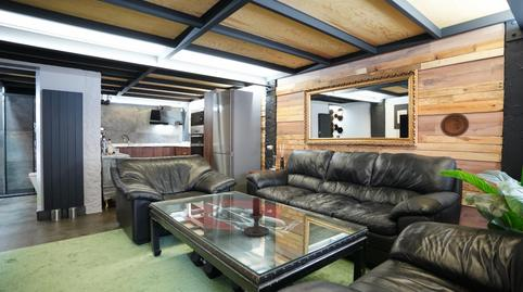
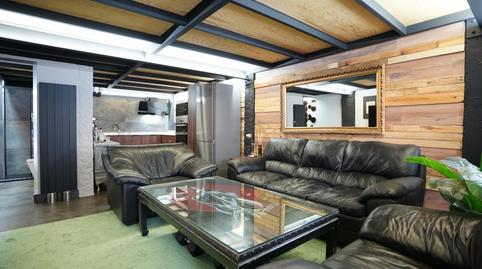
- candle holder [238,196,270,238]
- decorative plate [439,112,470,138]
